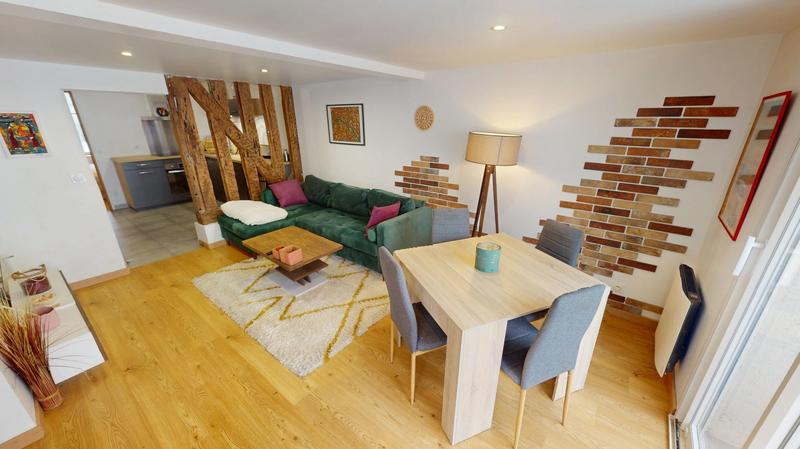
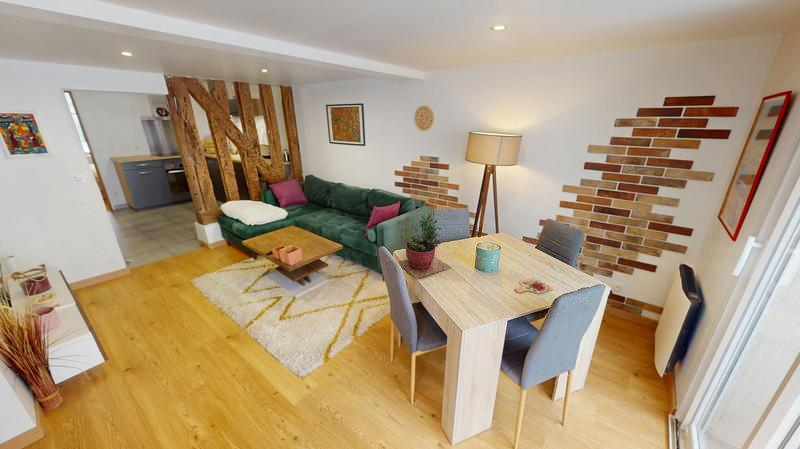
+ cutting board [514,277,553,295]
+ succulent plant [397,213,453,279]
